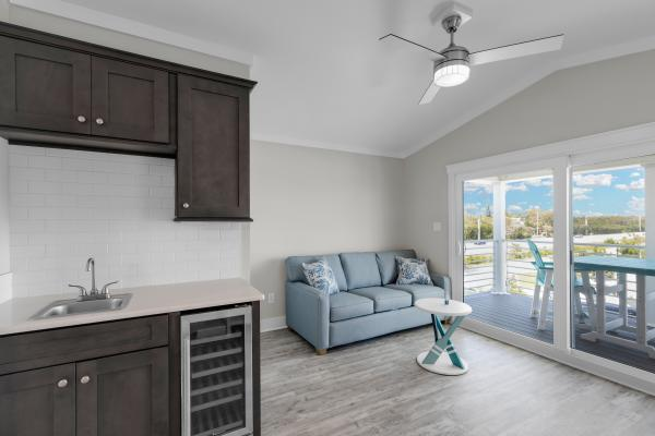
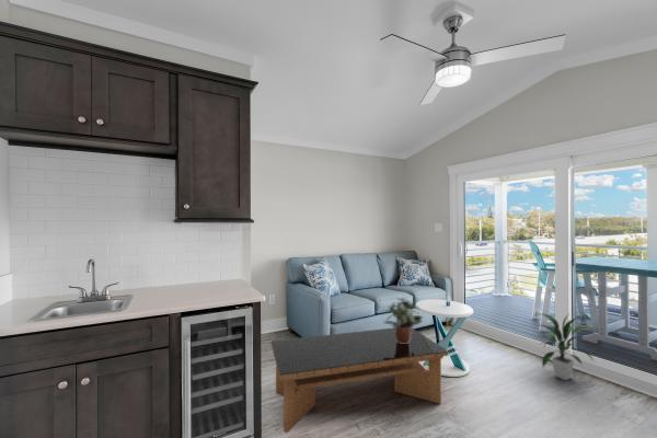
+ potted plant [381,297,424,344]
+ coffee table [270,327,450,434]
+ indoor plant [537,312,596,381]
